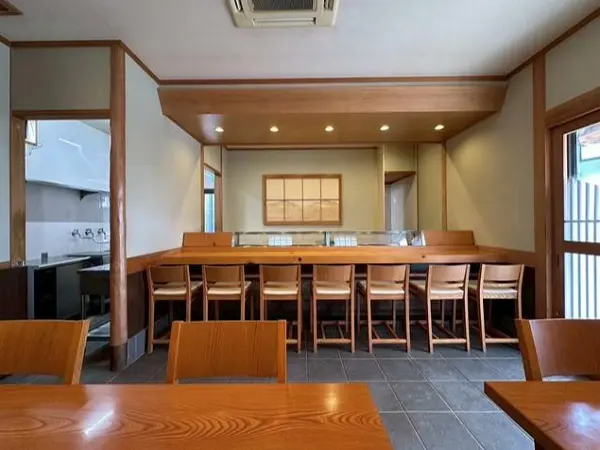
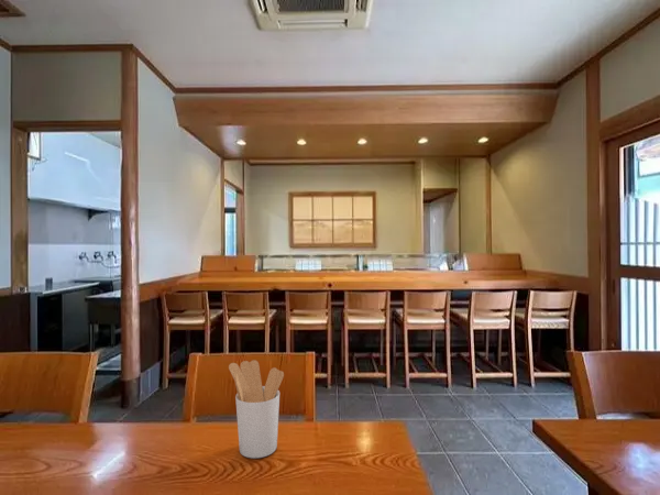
+ utensil holder [228,359,285,460]
